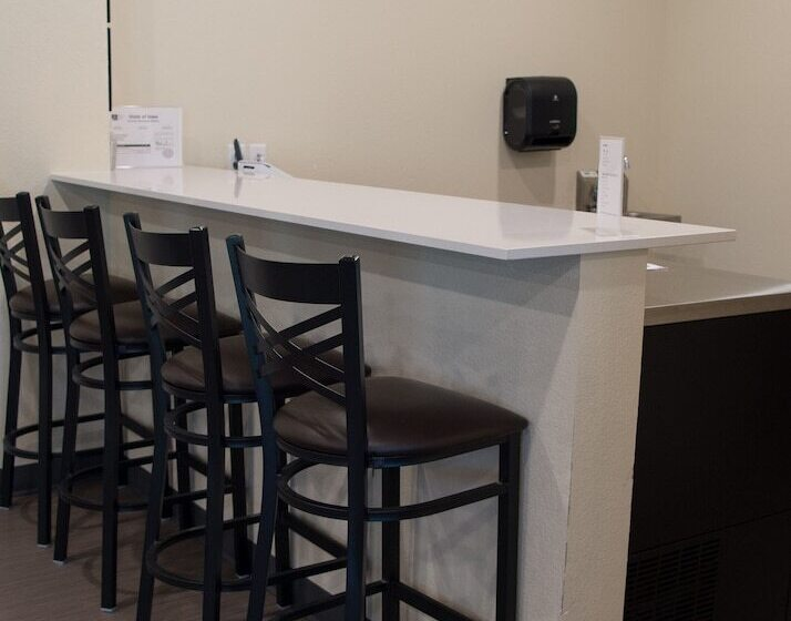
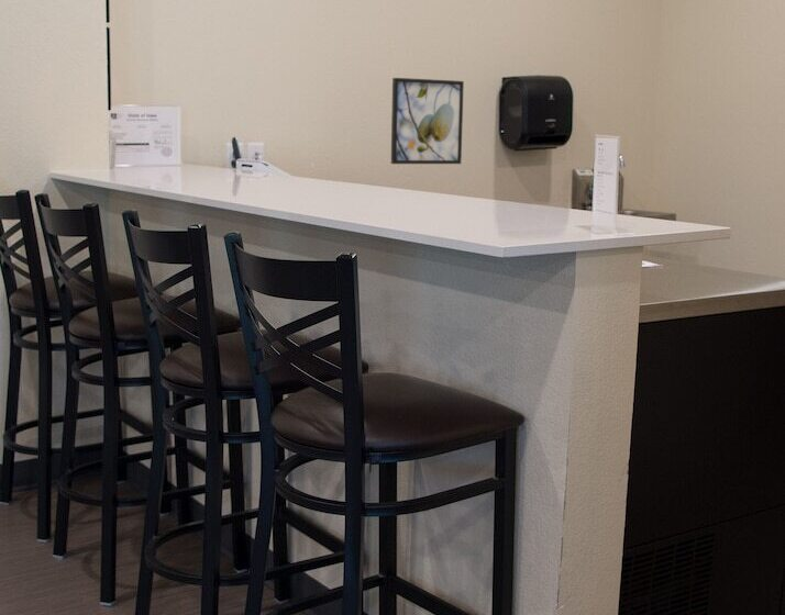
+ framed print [390,77,465,165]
